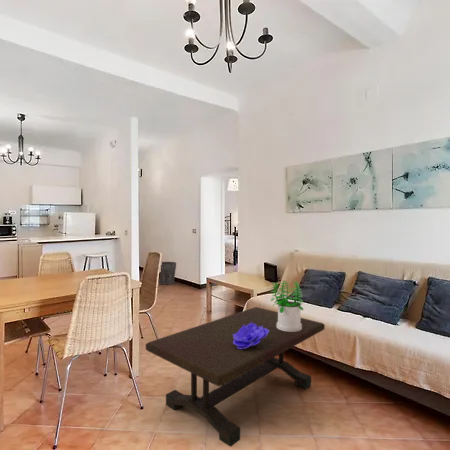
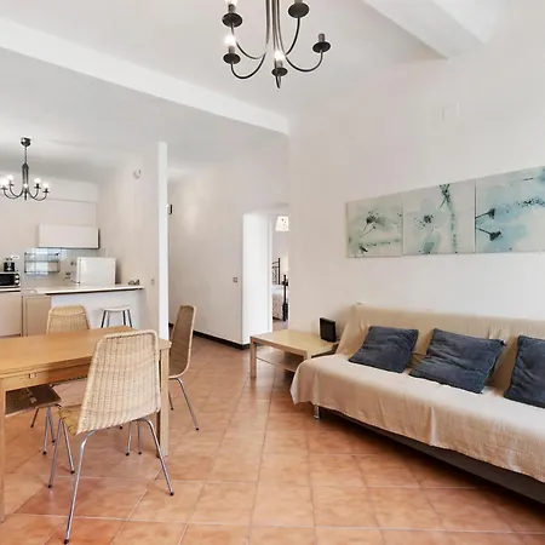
- coffee table [145,306,326,448]
- potted plant [270,280,304,332]
- decorative bowl [232,322,269,349]
- waste bin [158,261,177,285]
